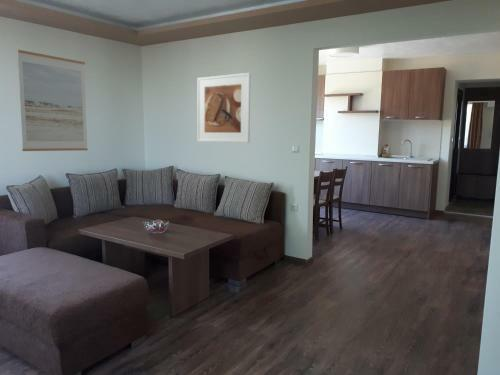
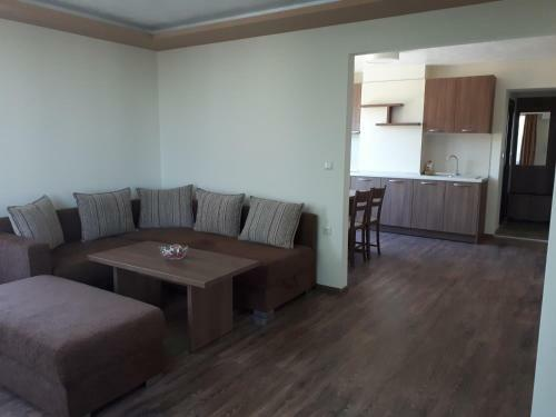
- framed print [196,72,252,144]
- wall art [16,49,89,152]
